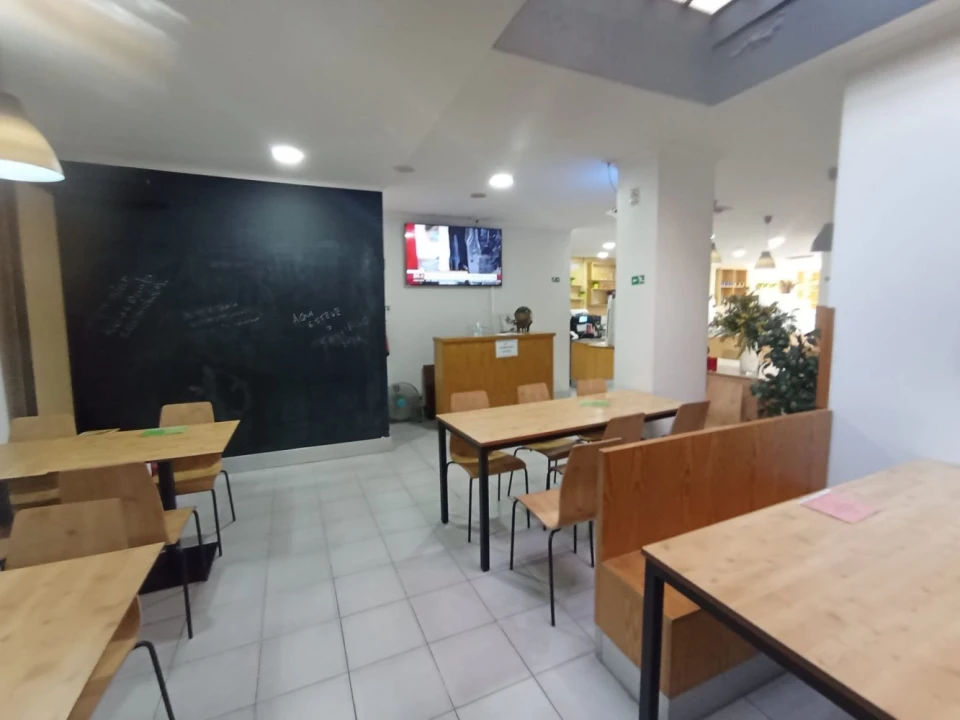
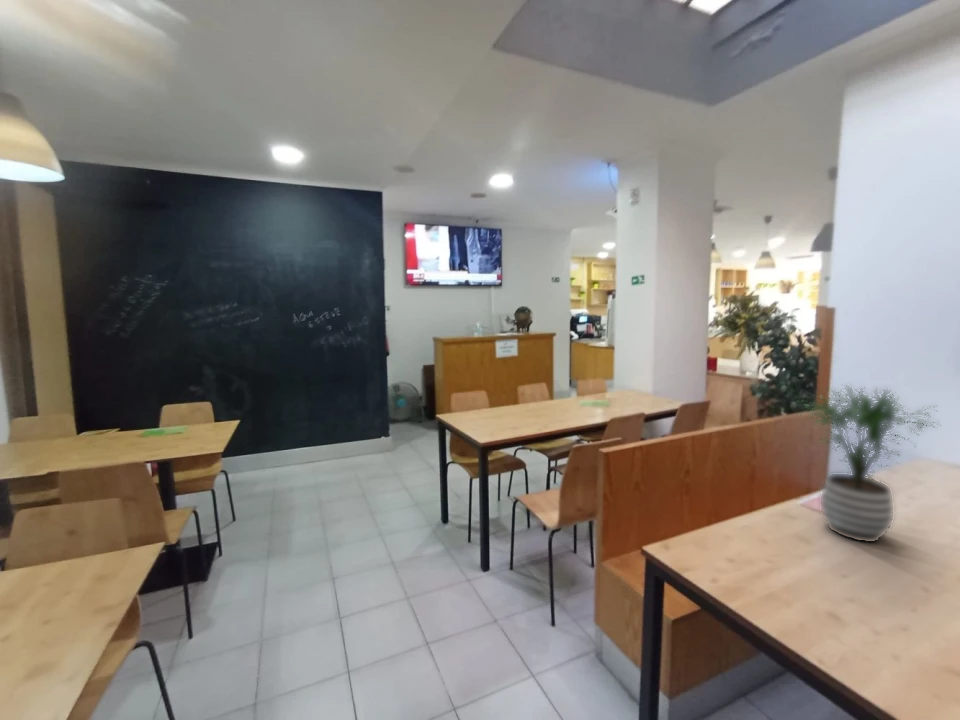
+ potted plant [797,383,941,543]
